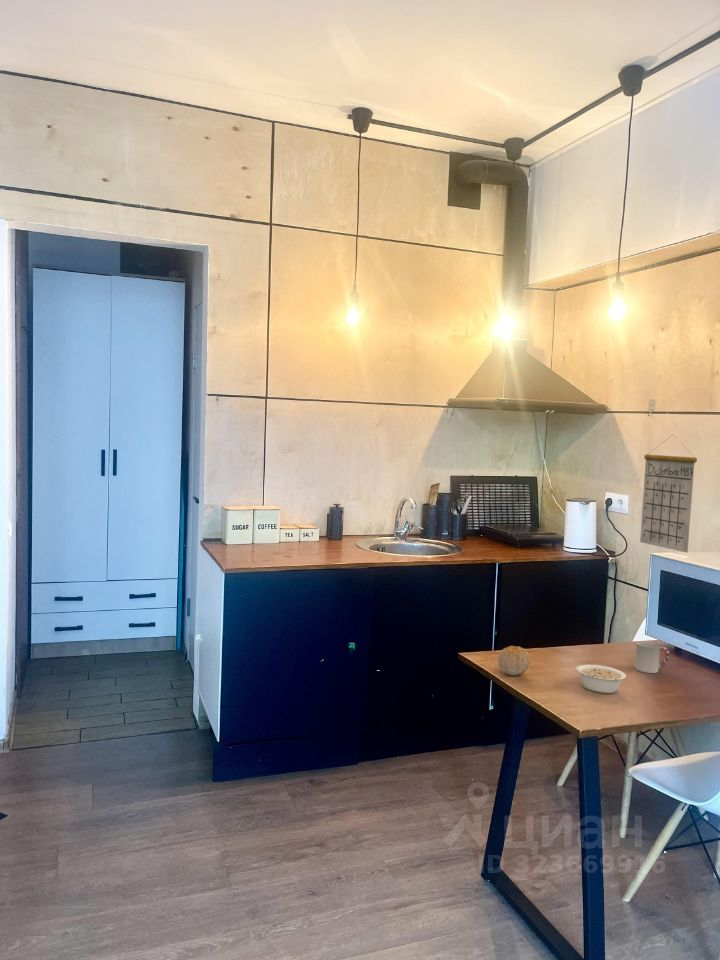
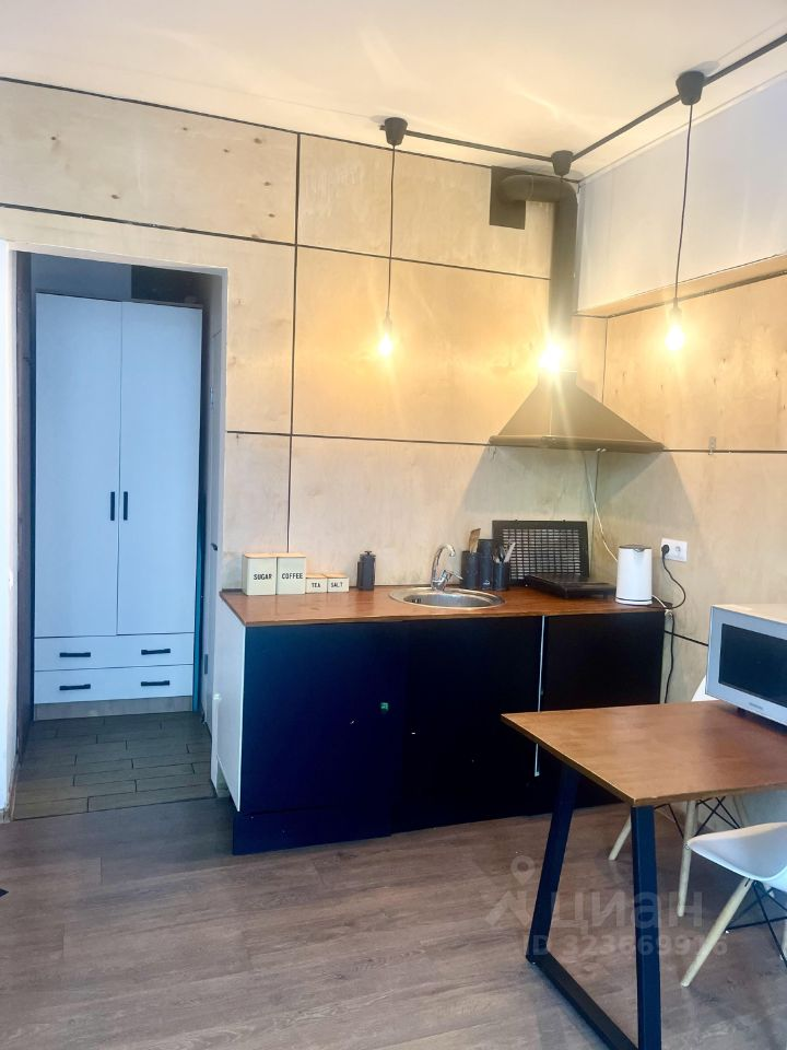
- calendar [639,433,698,554]
- cup [634,640,670,674]
- legume [575,663,627,694]
- fruit [497,645,531,676]
